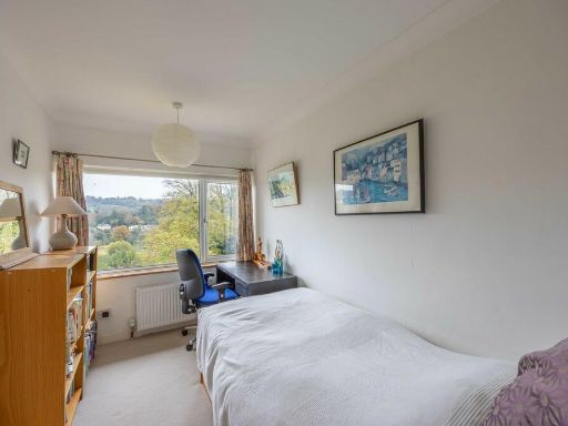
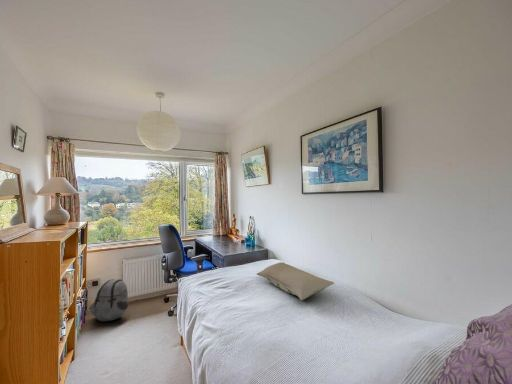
+ backpack [89,278,129,323]
+ pillow [256,261,335,301]
